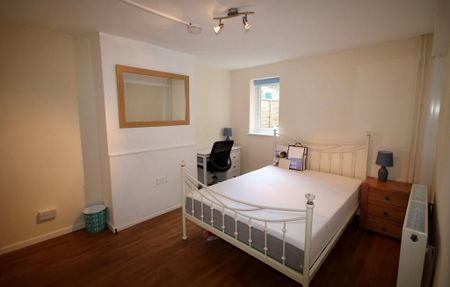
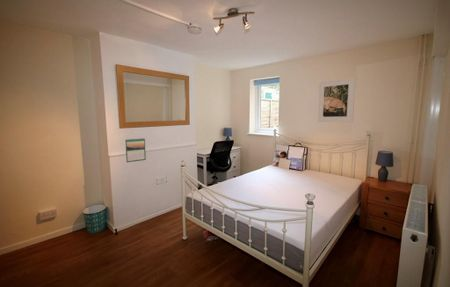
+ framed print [317,77,356,123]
+ calendar [124,137,147,163]
